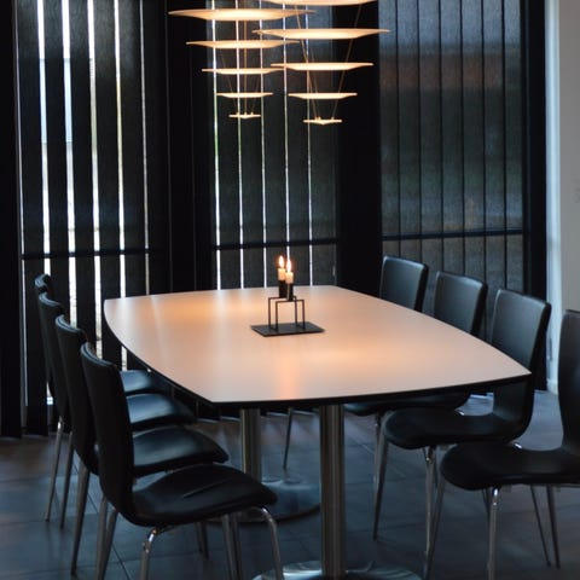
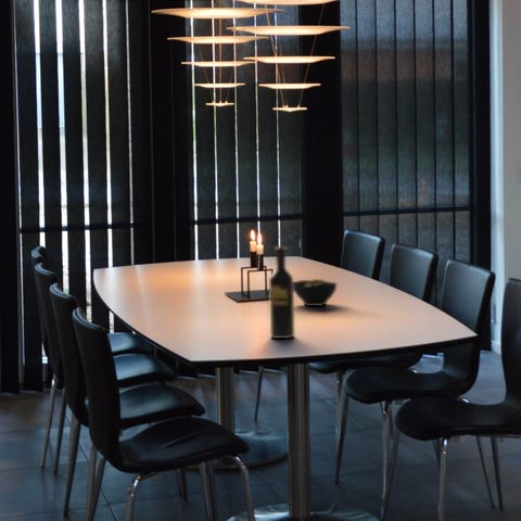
+ wine bottle [268,245,295,340]
+ bowl [293,278,338,307]
